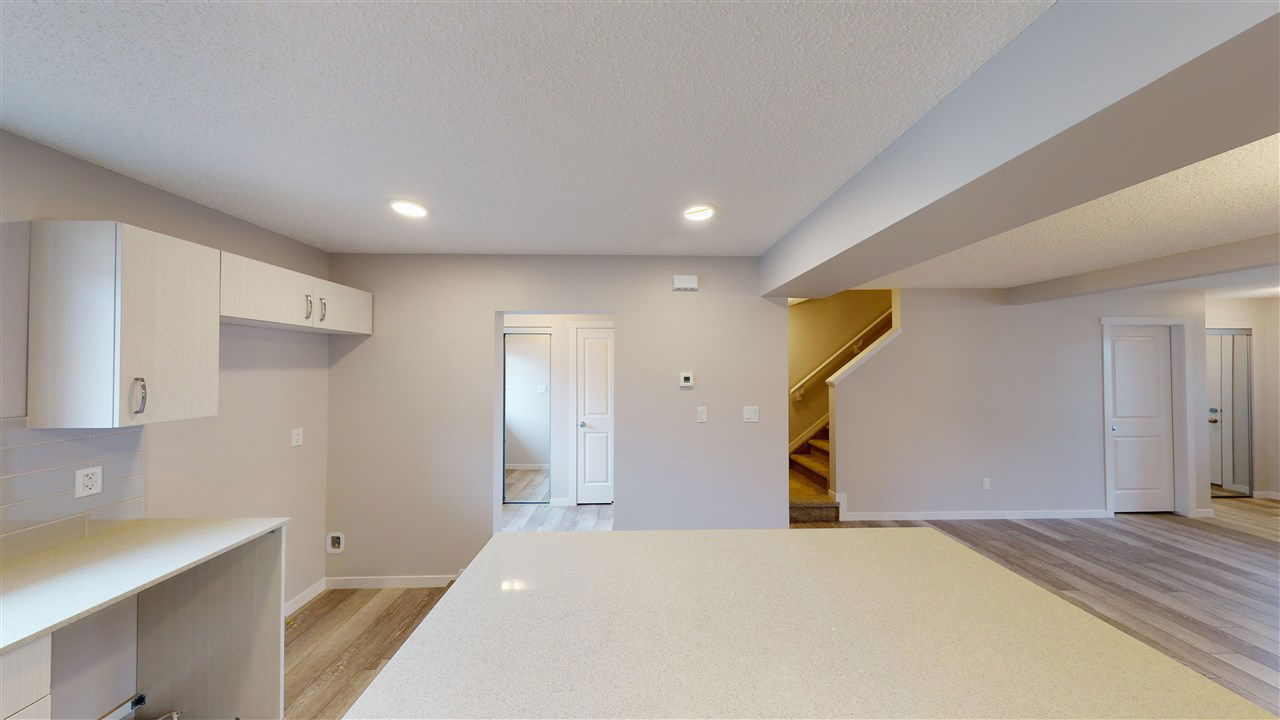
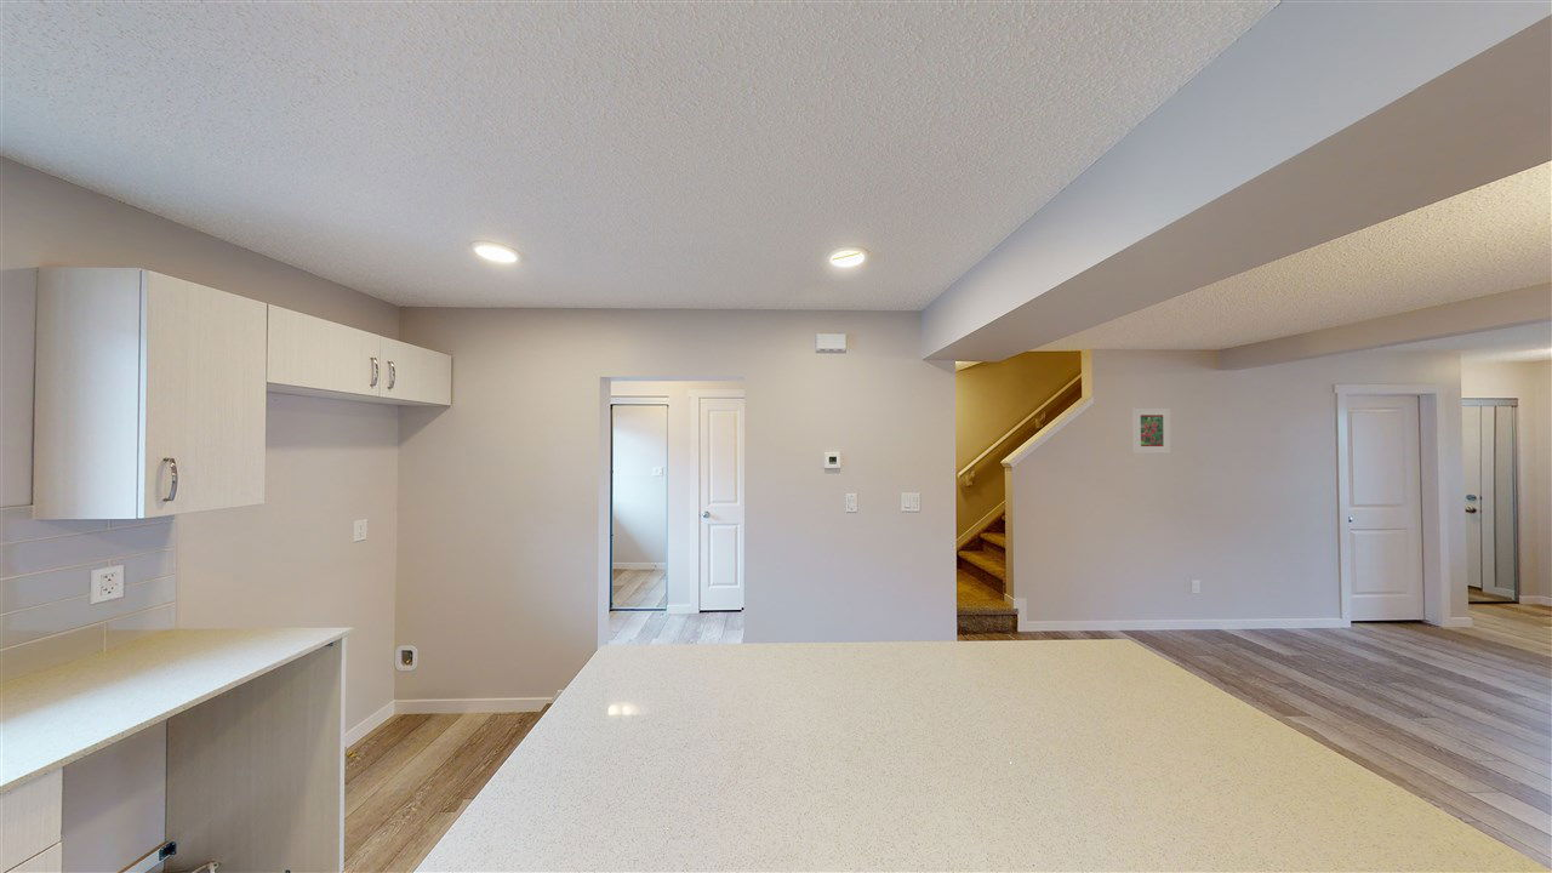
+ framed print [1131,407,1171,455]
